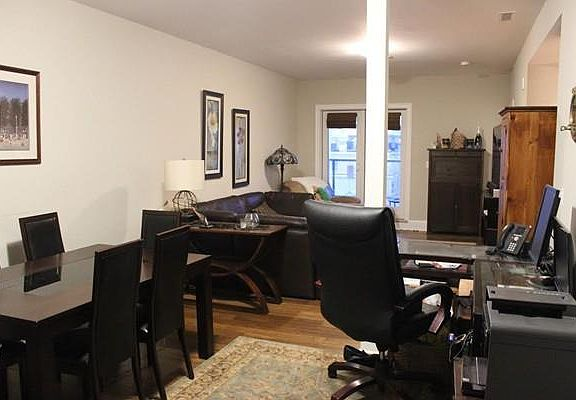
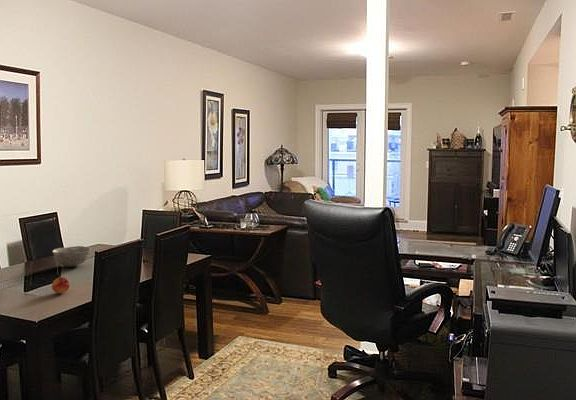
+ fruit [51,276,71,294]
+ bowl [52,245,92,268]
